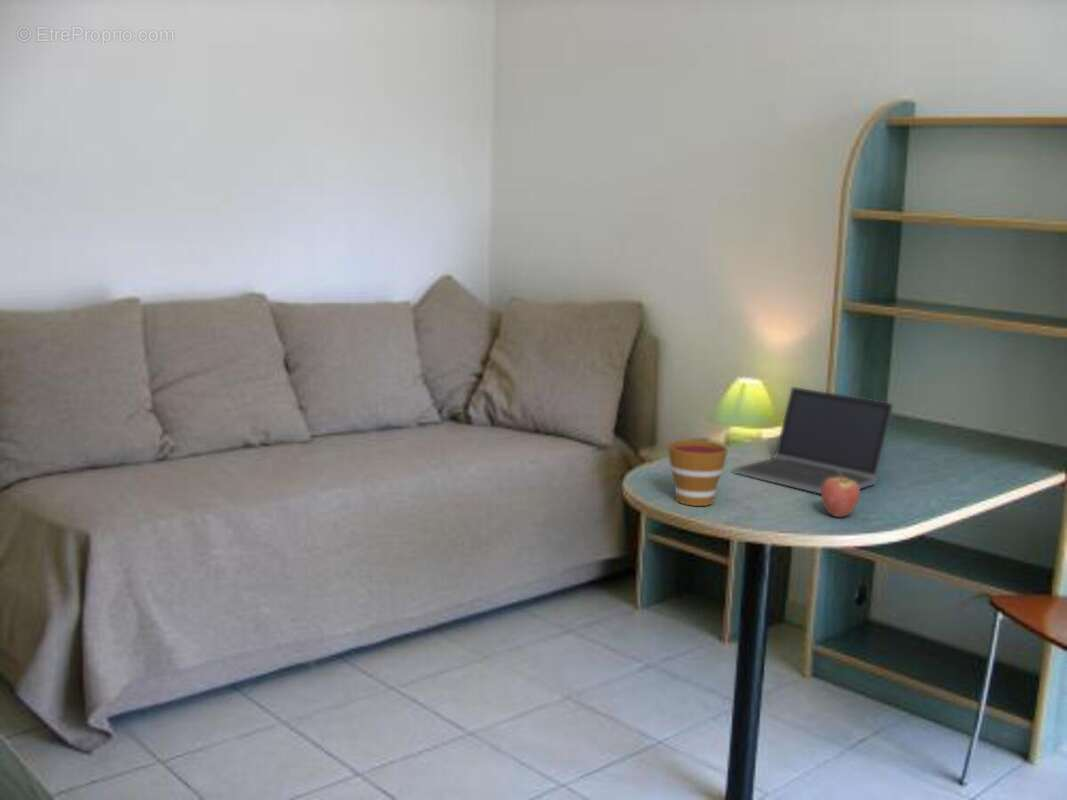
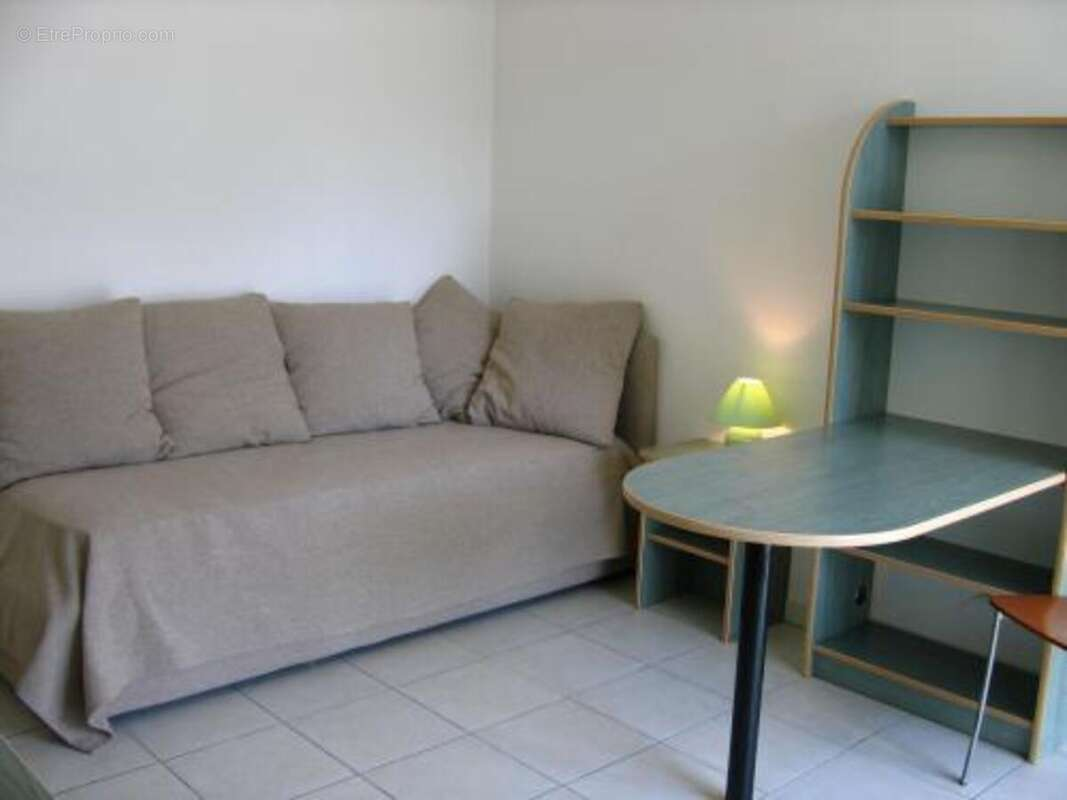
- fruit [820,470,861,518]
- laptop computer [732,386,895,495]
- cup [667,440,729,507]
